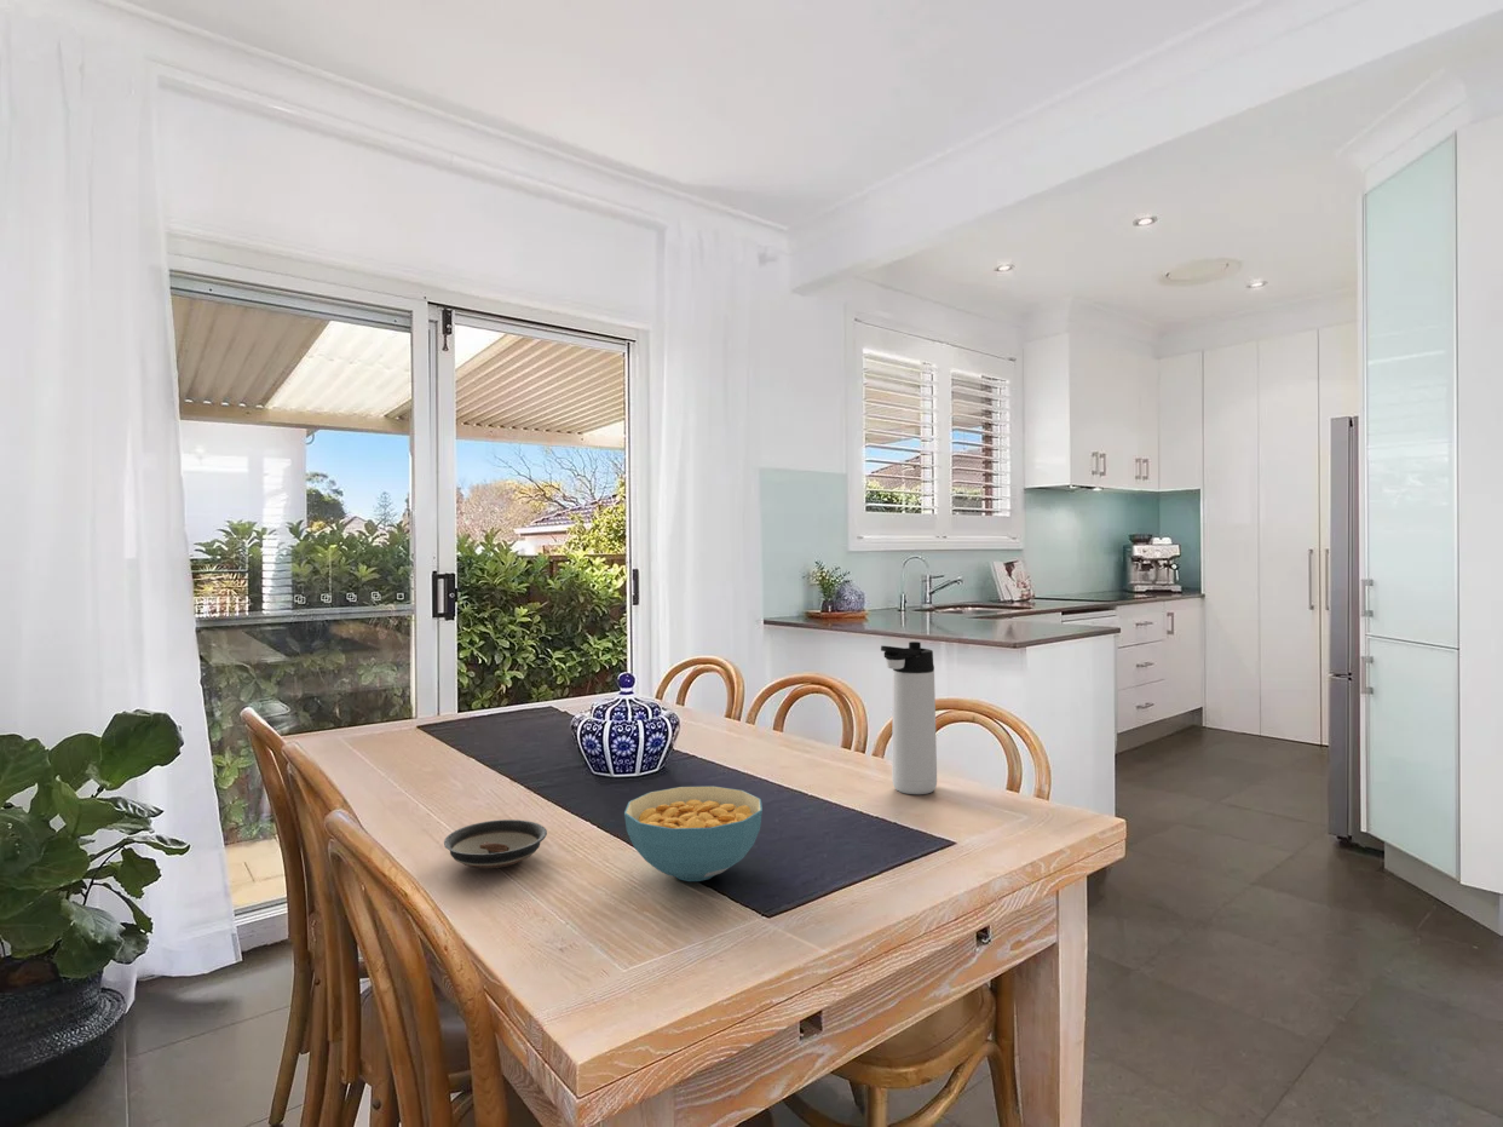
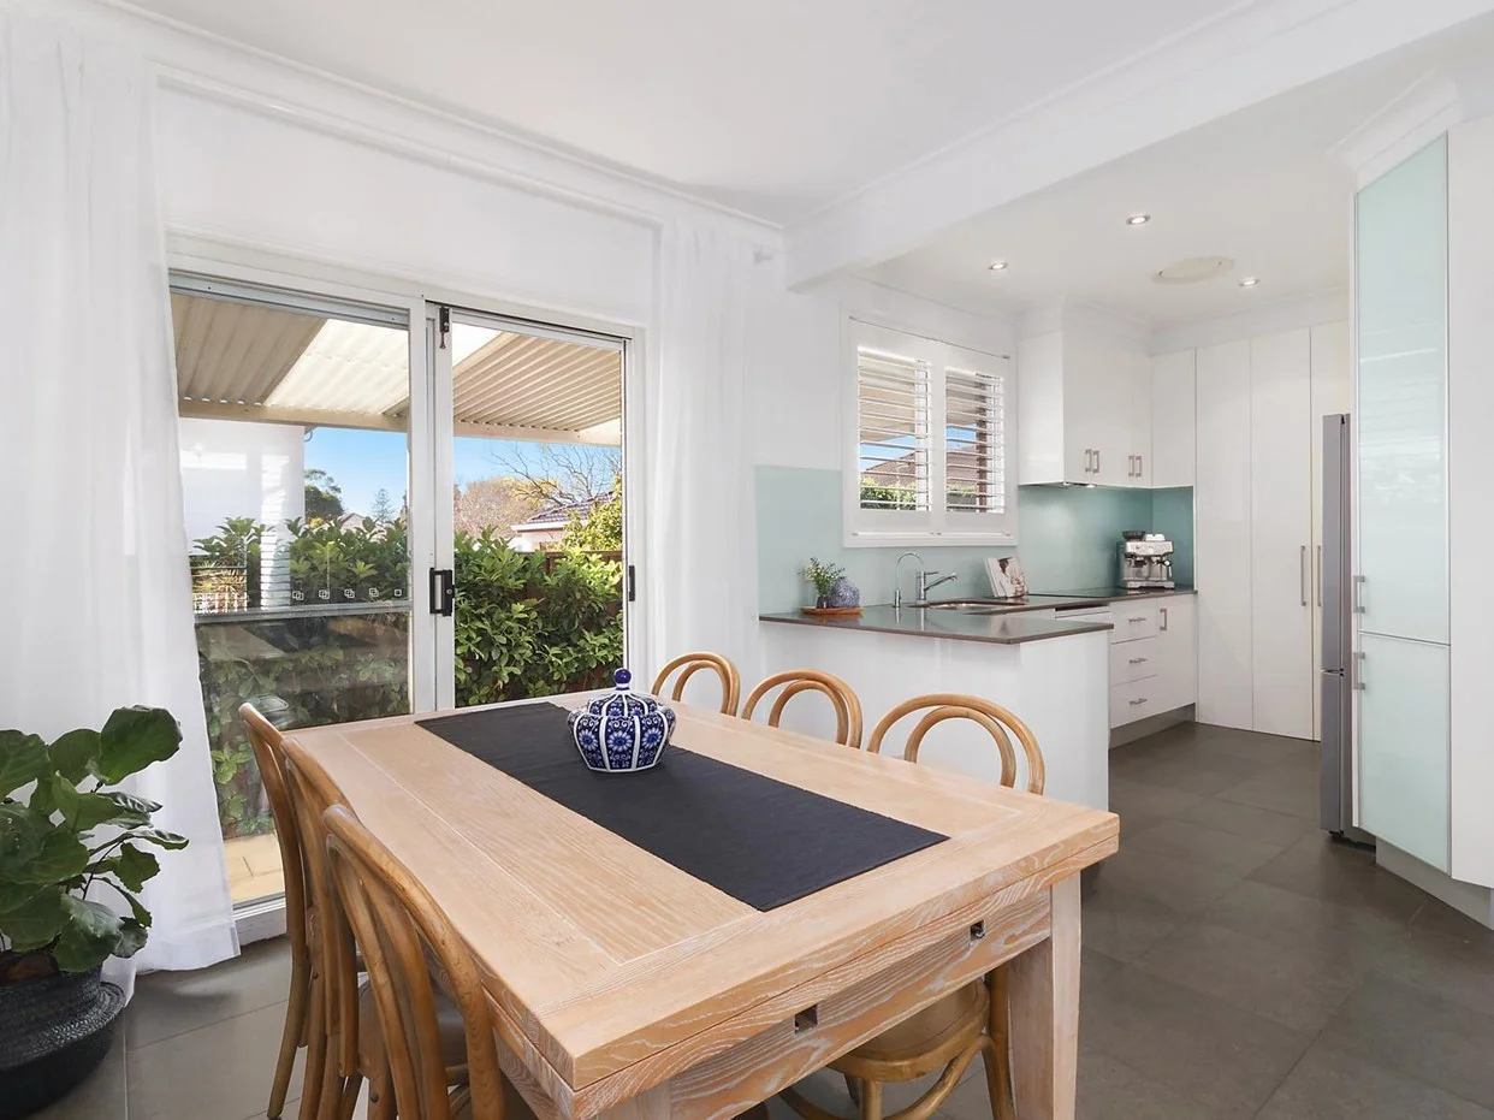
- thermos bottle [880,640,938,795]
- cereal bowl [623,786,764,882]
- saucer [443,818,548,869]
